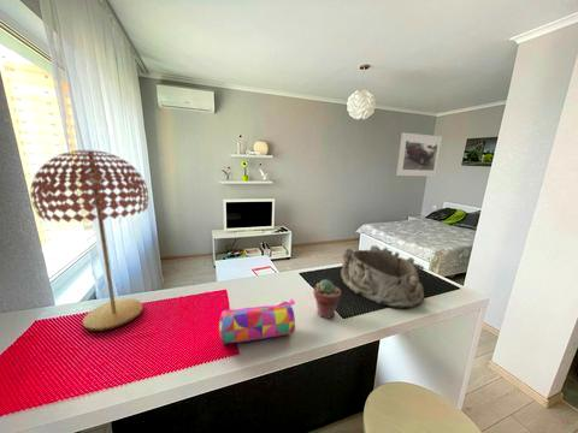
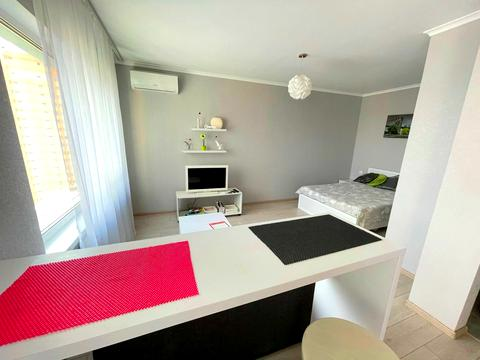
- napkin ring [340,244,425,309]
- pencil case [218,298,296,345]
- potted succulent [313,278,342,320]
- table lamp [29,149,149,332]
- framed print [395,131,442,177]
